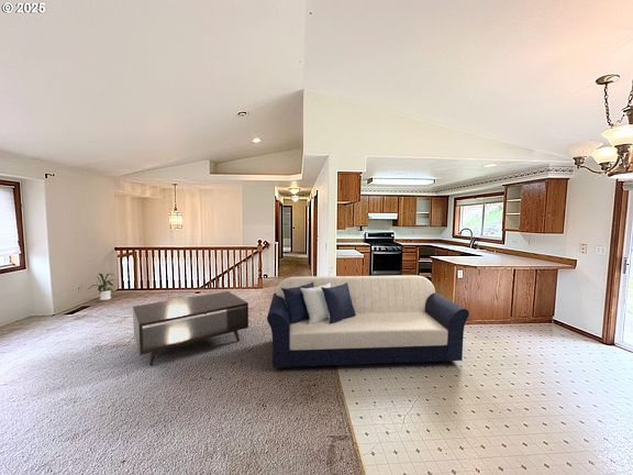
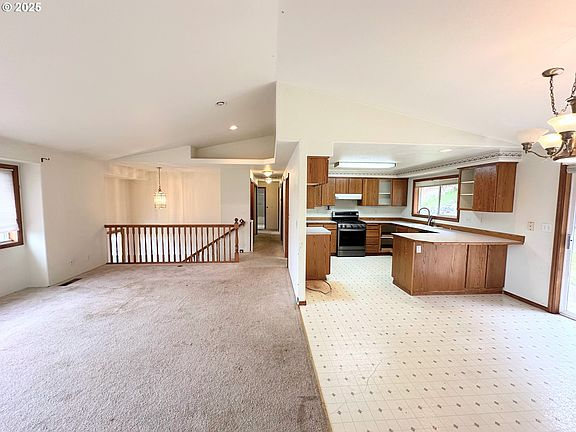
- sofa [266,274,470,371]
- coffee table [132,290,249,366]
- house plant [86,273,118,301]
